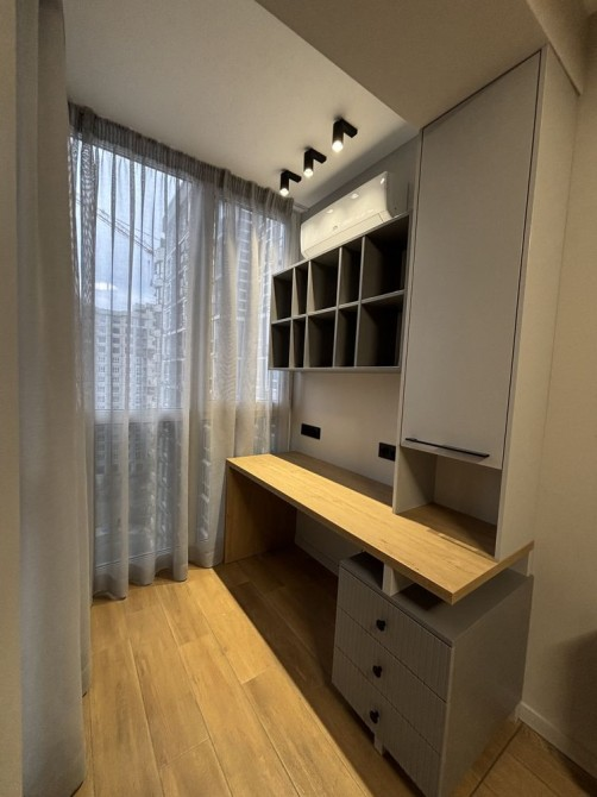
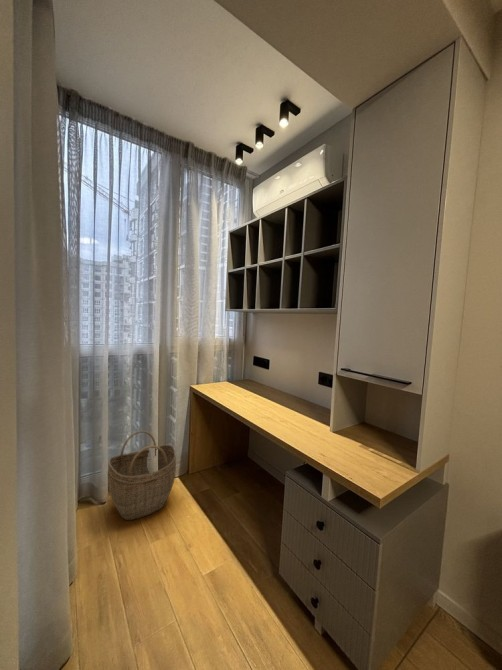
+ woven basket [107,430,177,521]
